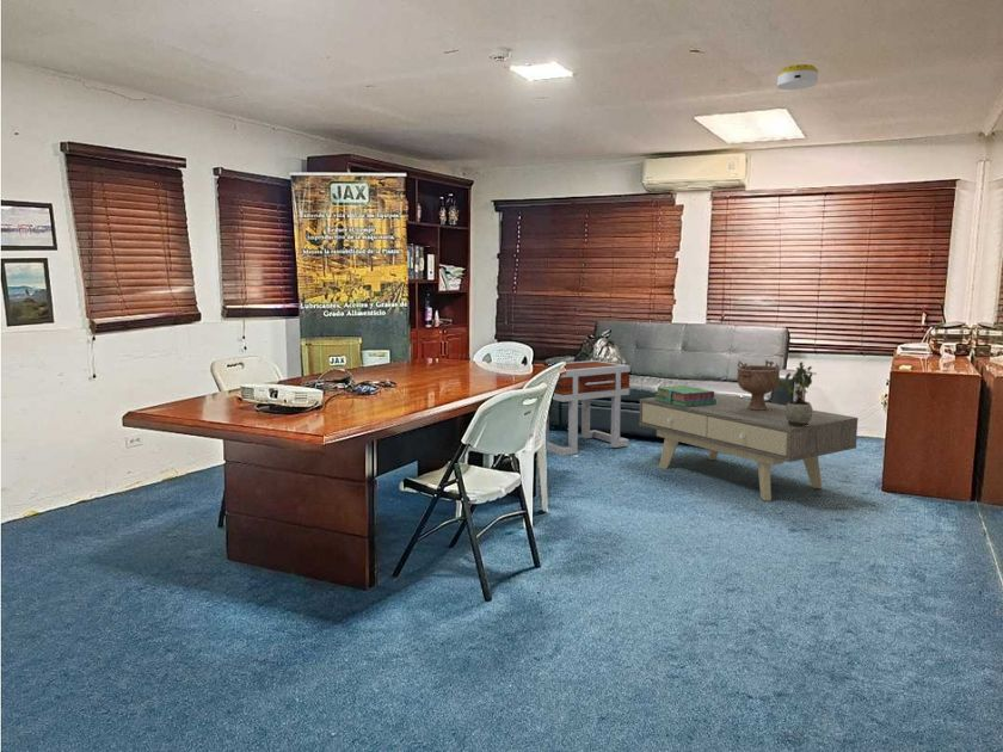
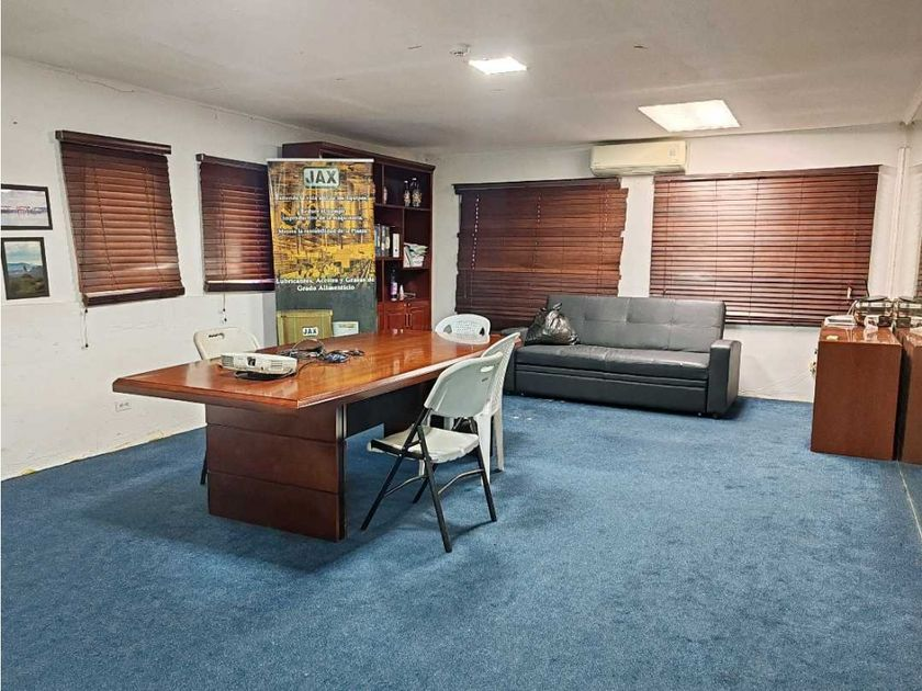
- coffee table [638,393,860,501]
- smoke detector [776,63,819,91]
- potted plant [774,360,818,427]
- stack of books [653,384,716,407]
- decorative bowl [736,359,782,411]
- side table [546,359,632,457]
